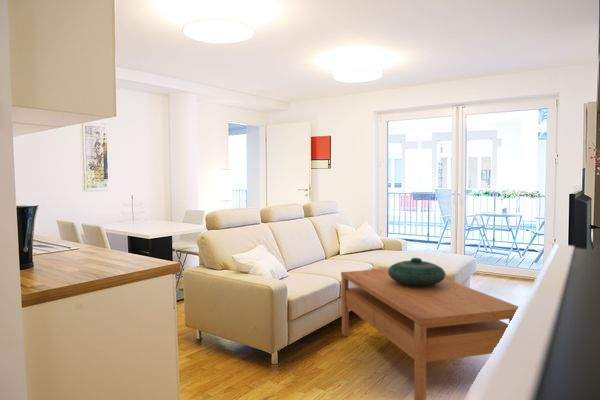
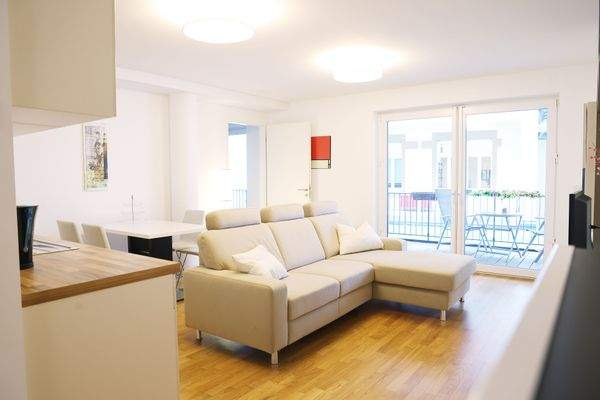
- decorative bowl [387,257,447,287]
- coffee table [340,268,520,400]
